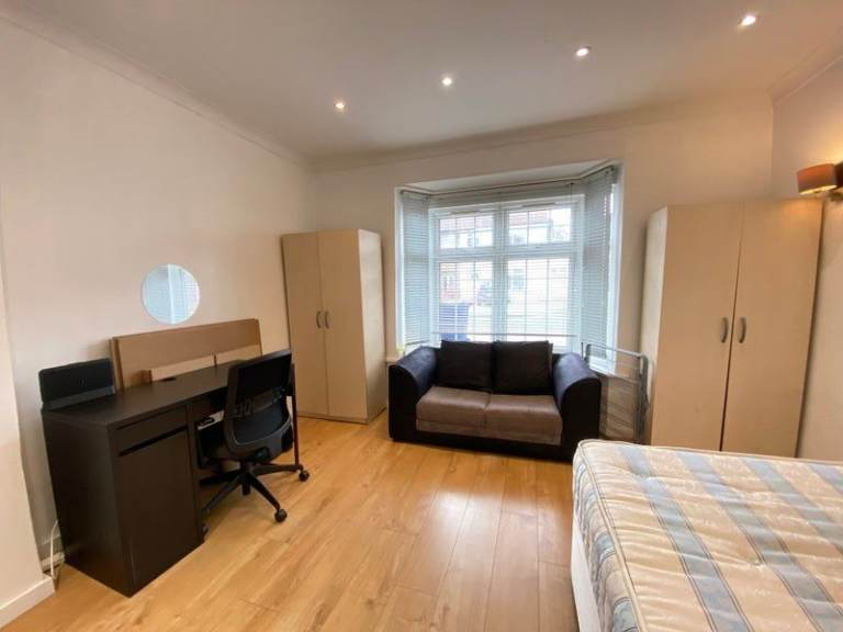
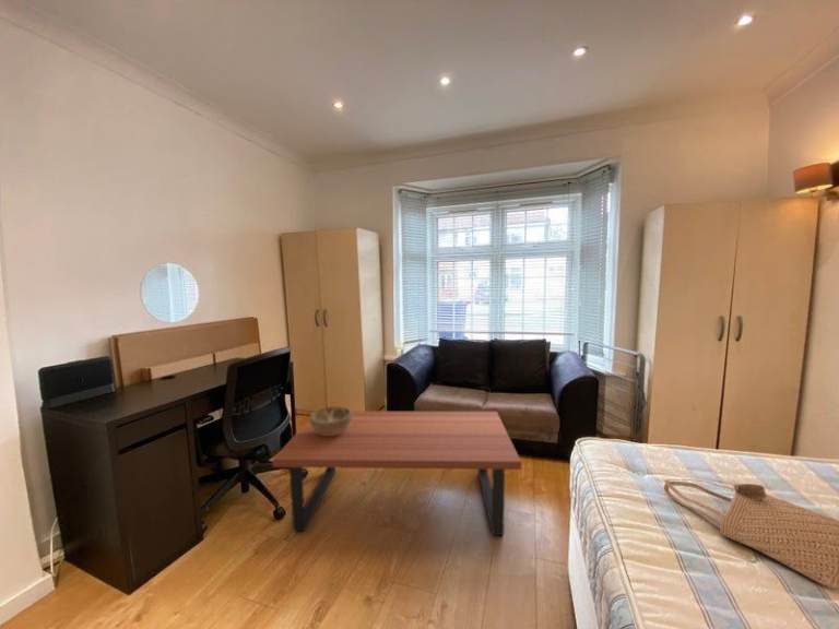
+ coffee table [271,411,522,536]
+ decorative bowl [308,405,352,436]
+ tote bag [663,478,839,590]
